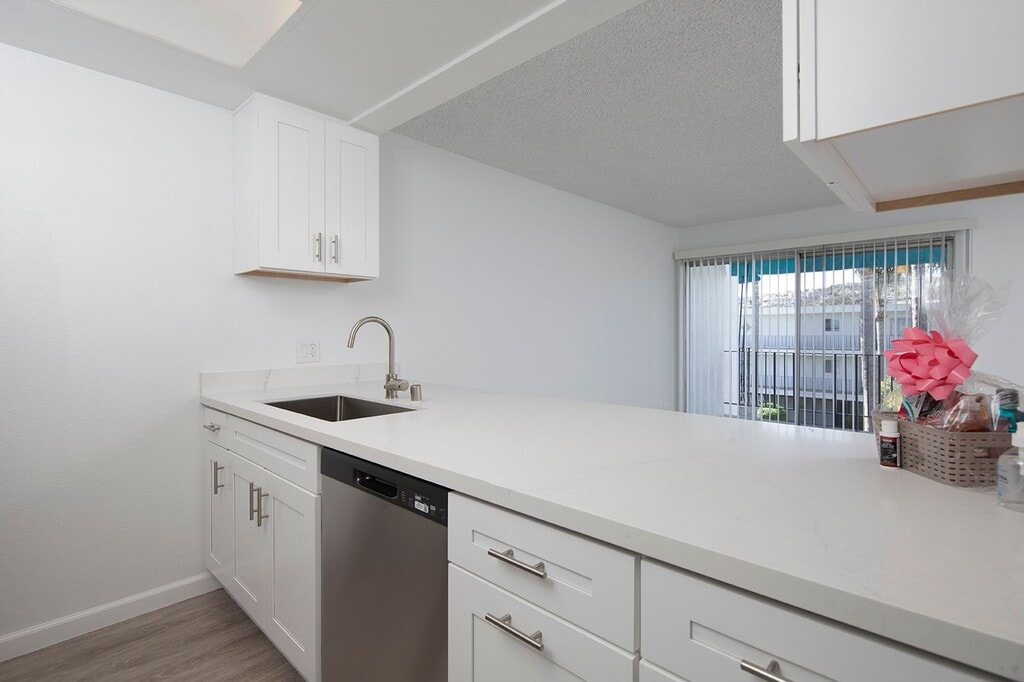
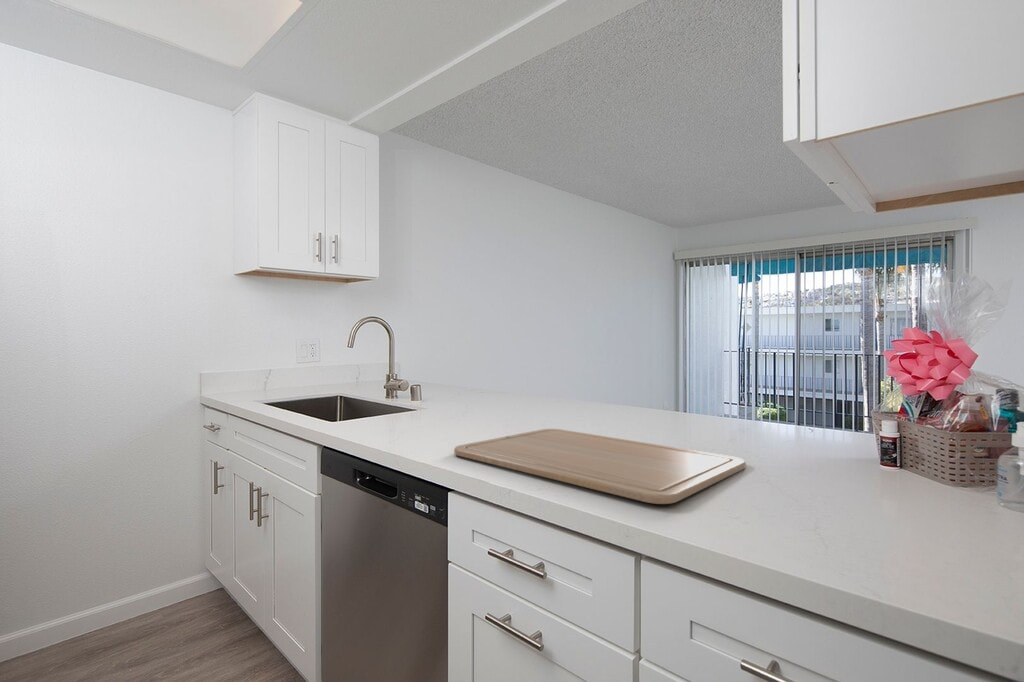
+ chopping board [453,428,747,505]
